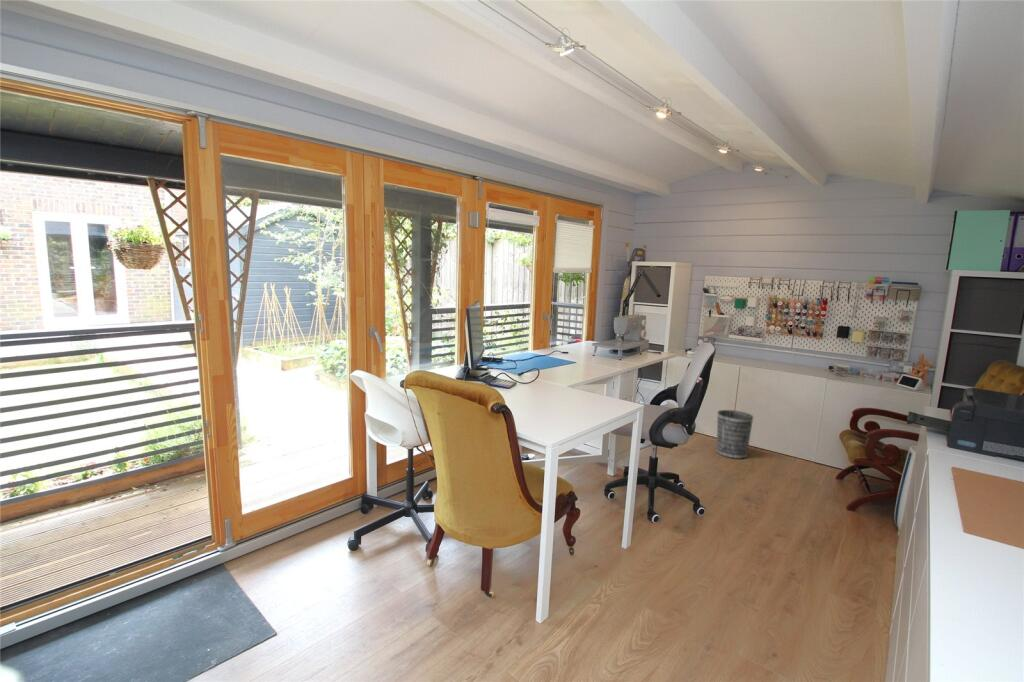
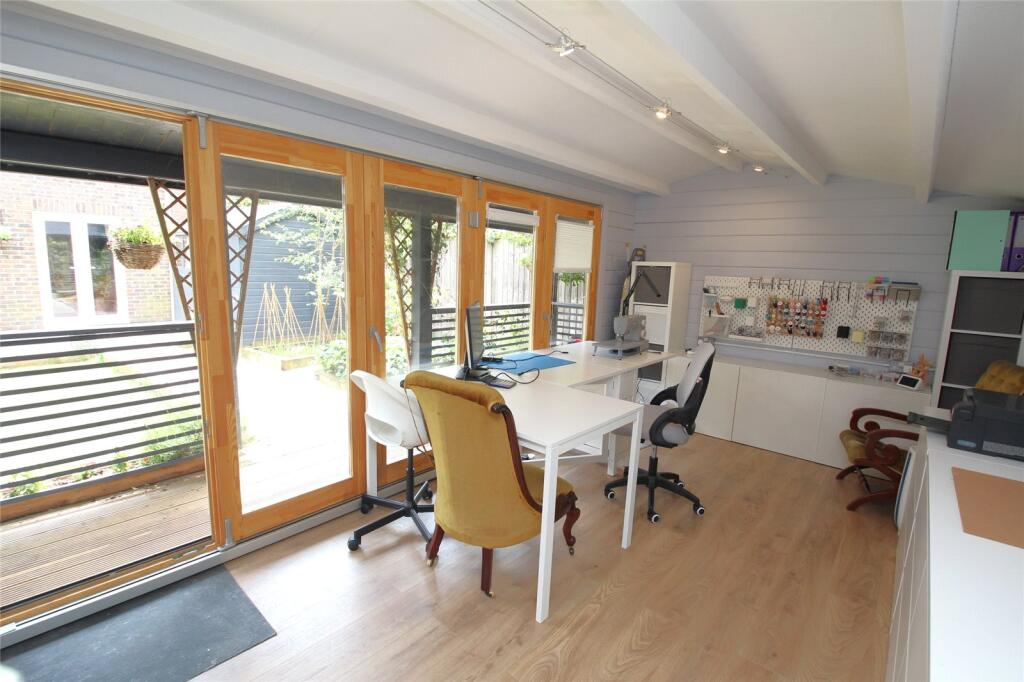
- wastebasket [716,409,754,460]
